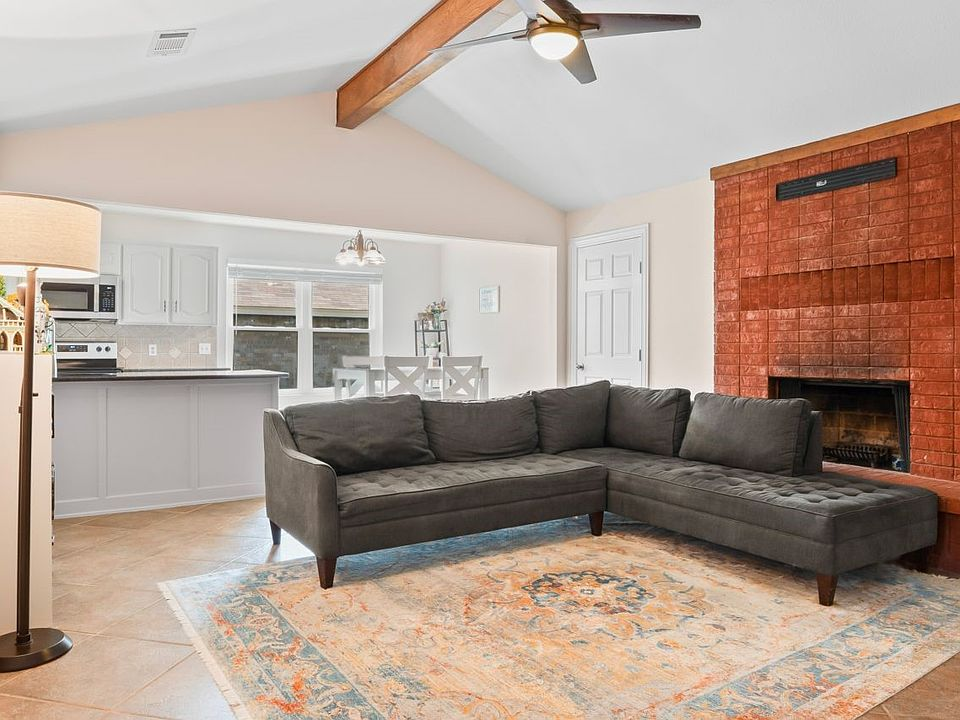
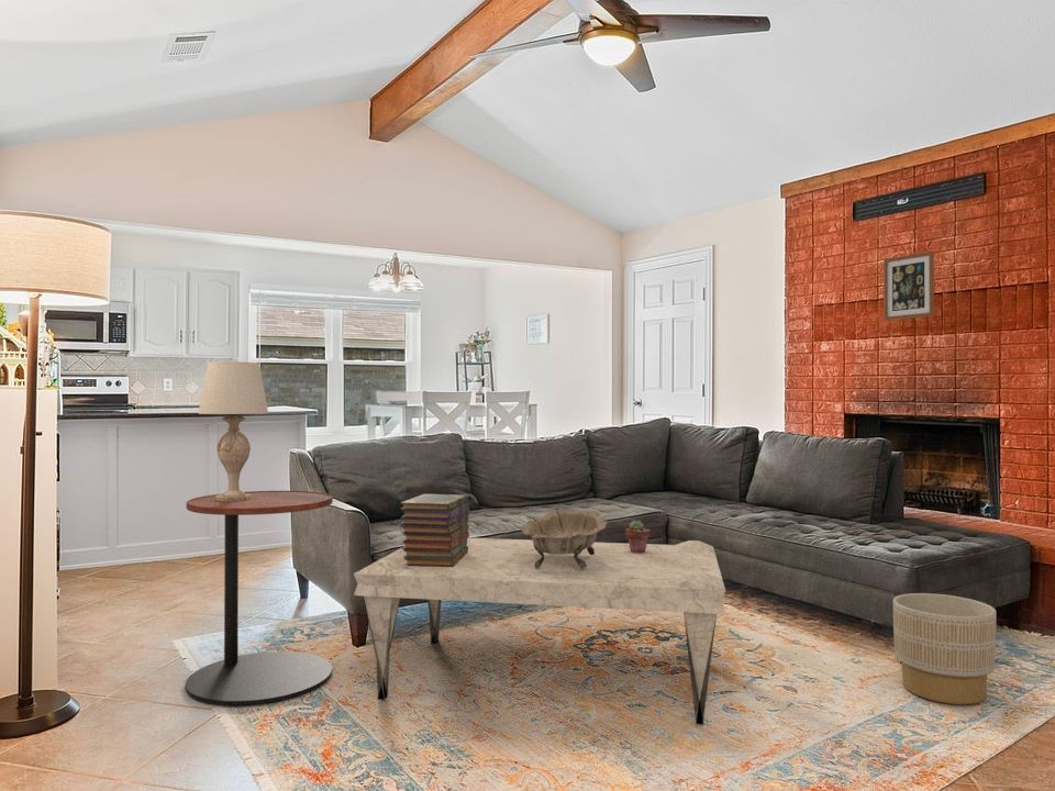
+ book stack [399,493,470,567]
+ planter [892,592,997,705]
+ potted succulent [625,520,651,553]
+ table lamp [197,360,269,501]
+ decorative bowl [520,508,608,569]
+ wall art [882,250,935,322]
+ side table [185,490,334,705]
+ coffee table [353,537,726,725]
